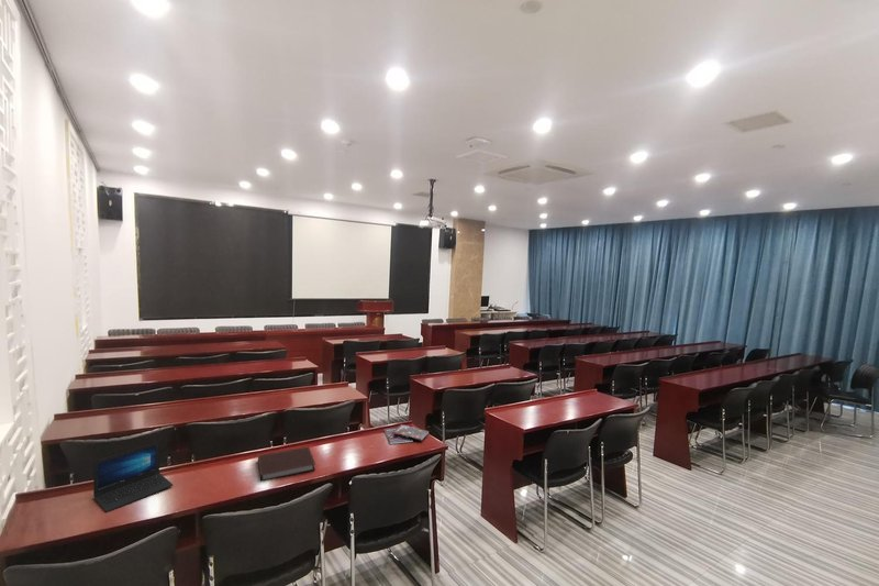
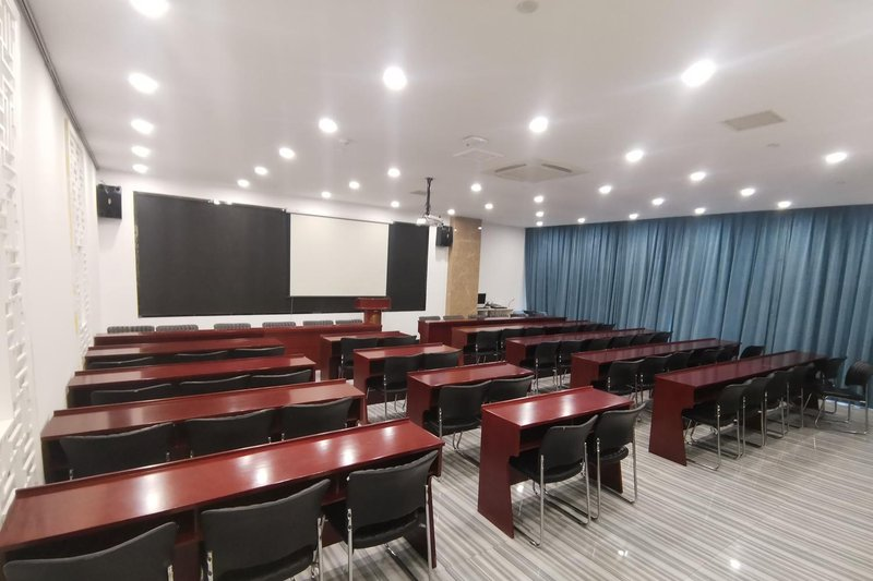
- booklet [383,423,430,445]
- laptop [92,441,174,513]
- notebook [257,445,316,483]
